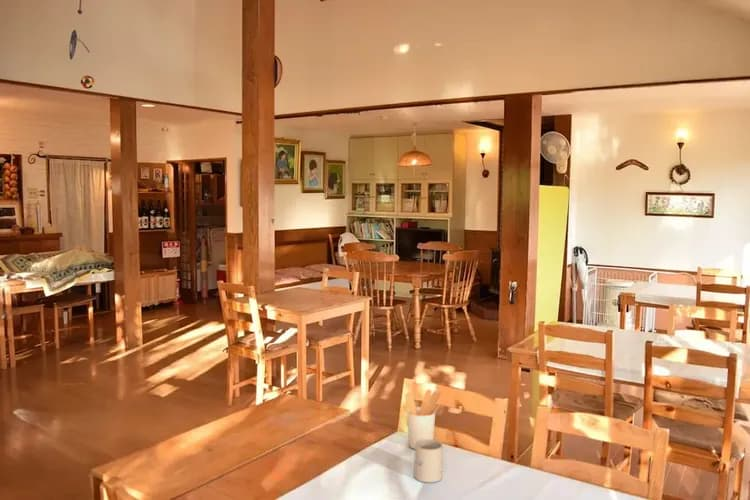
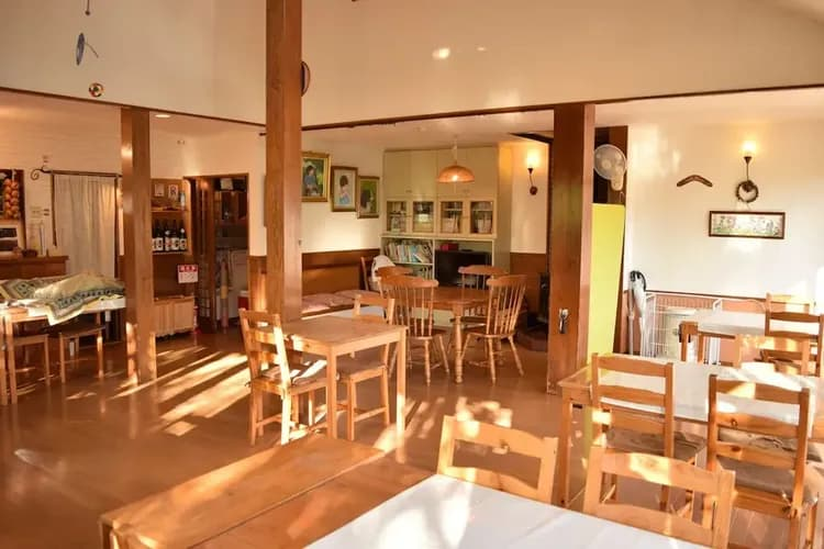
- utensil holder [404,388,442,450]
- mug [413,439,444,483]
